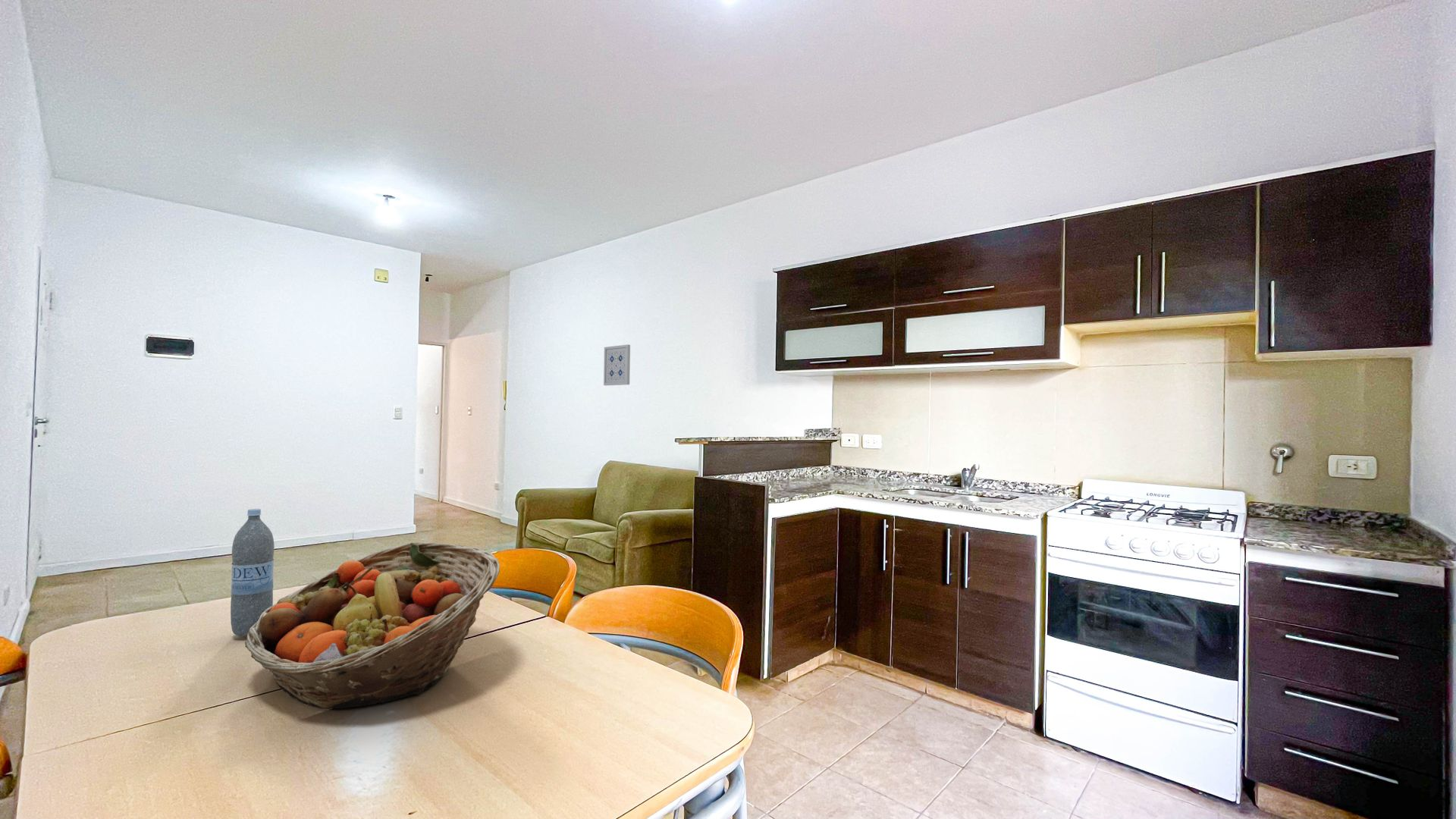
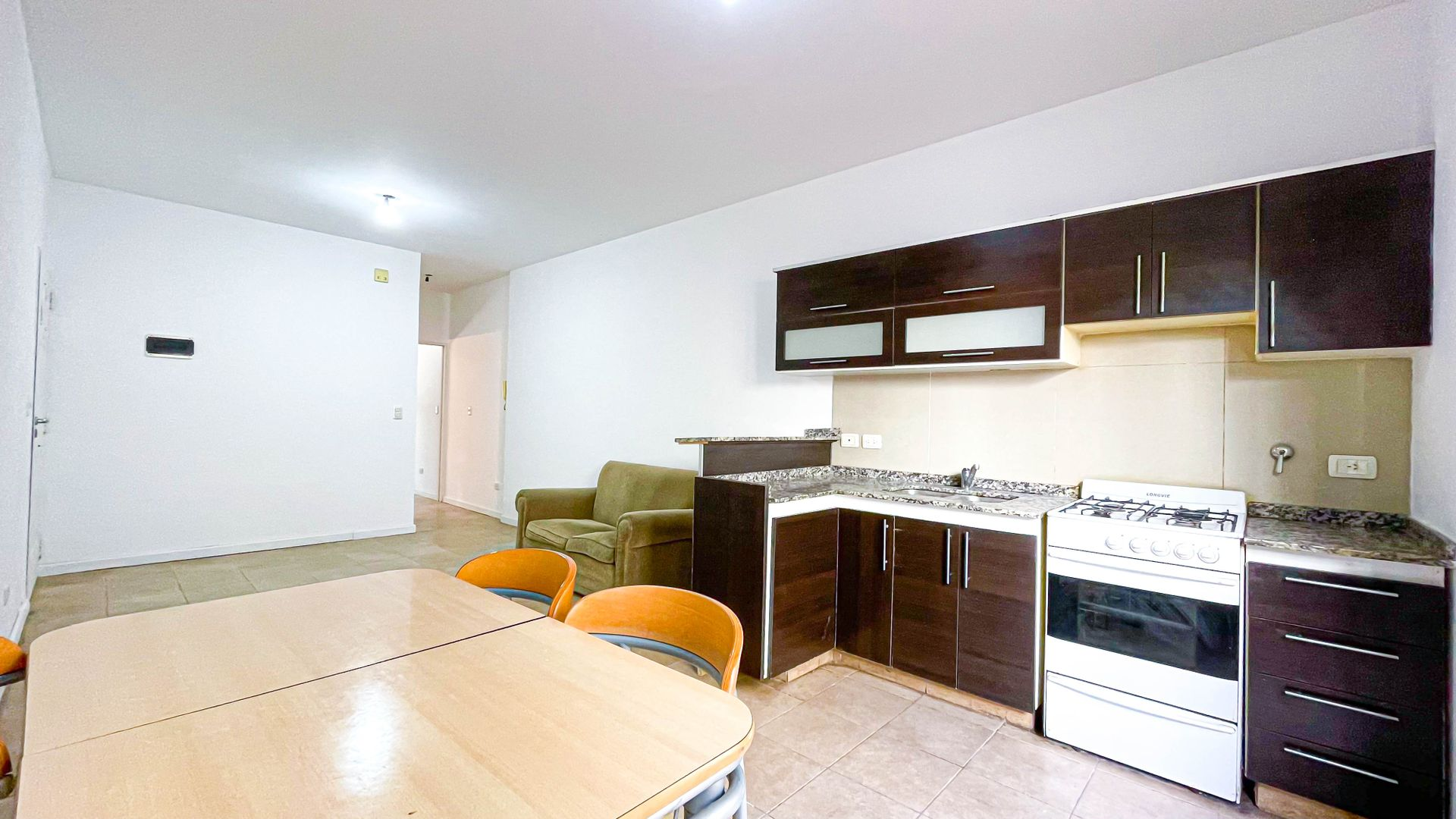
- water bottle [230,508,275,637]
- fruit basket [244,541,500,710]
- wall art [603,344,631,386]
